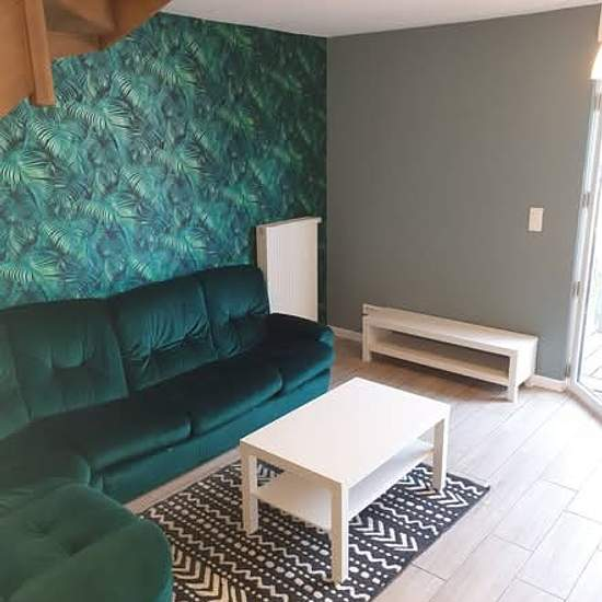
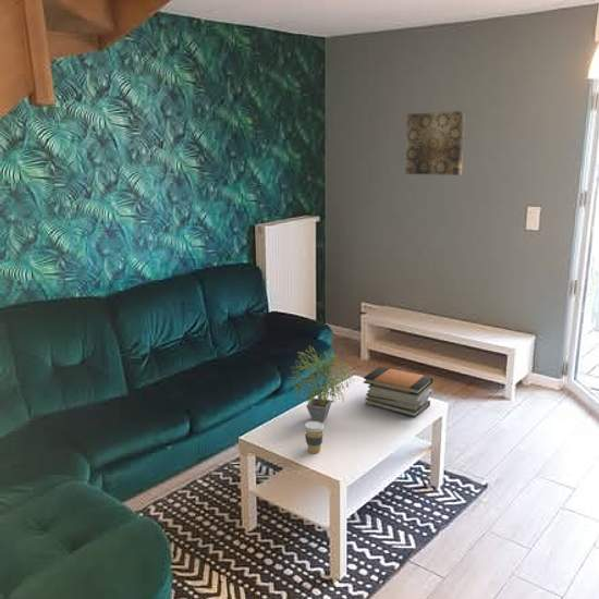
+ coffee cup [303,420,326,454]
+ potted plant [286,345,355,423]
+ book stack [363,366,435,418]
+ wall art [405,110,465,176]
